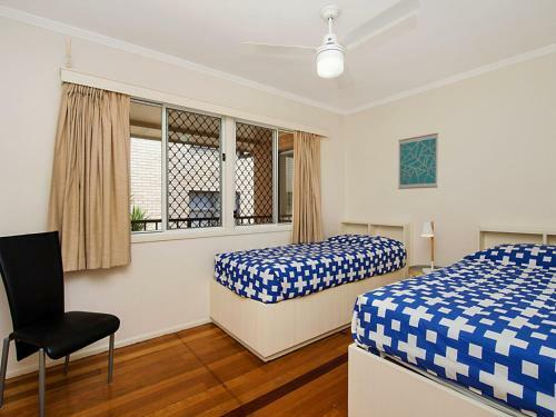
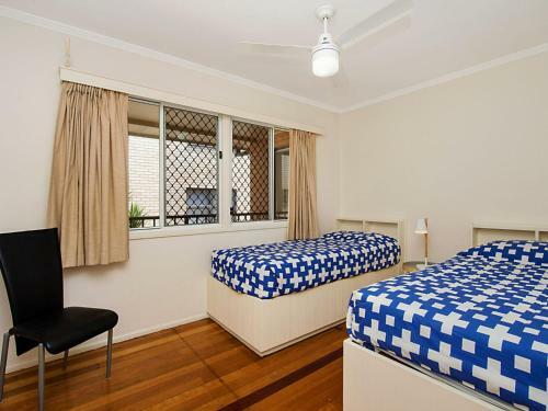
- wall art [397,132,439,190]
